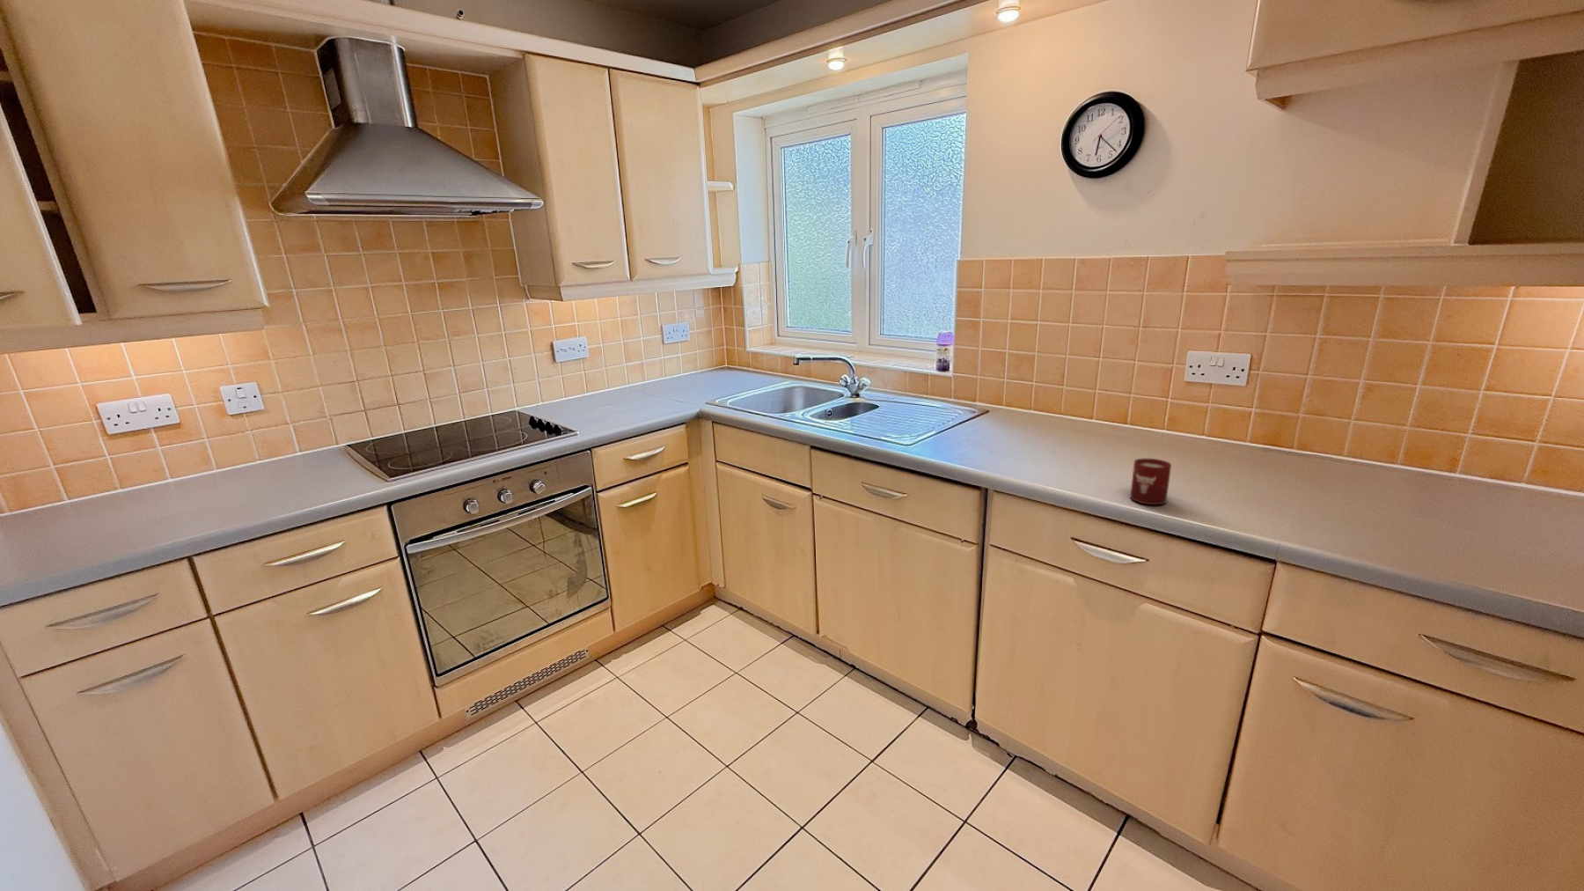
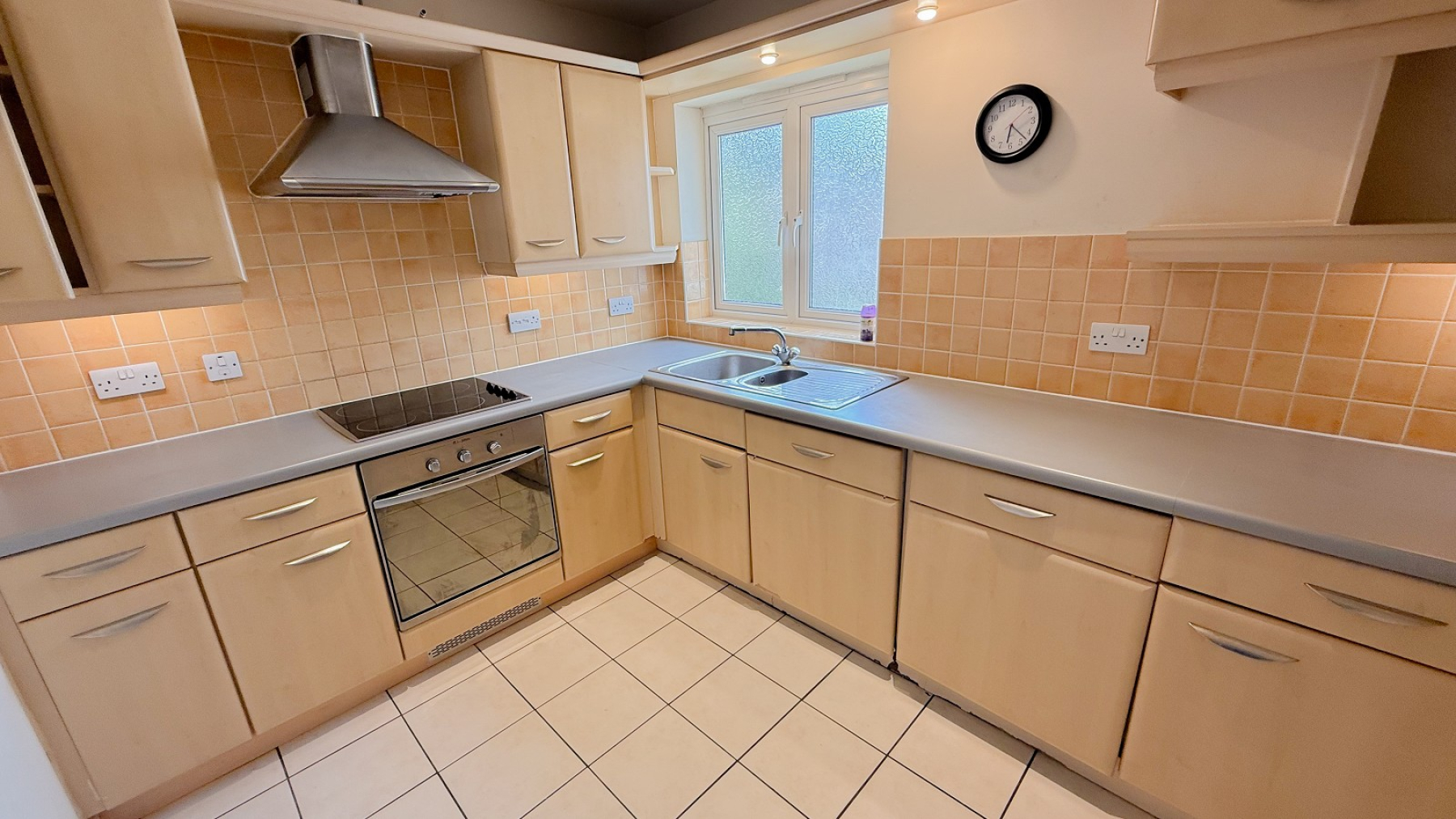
- cup [1129,458,1172,506]
